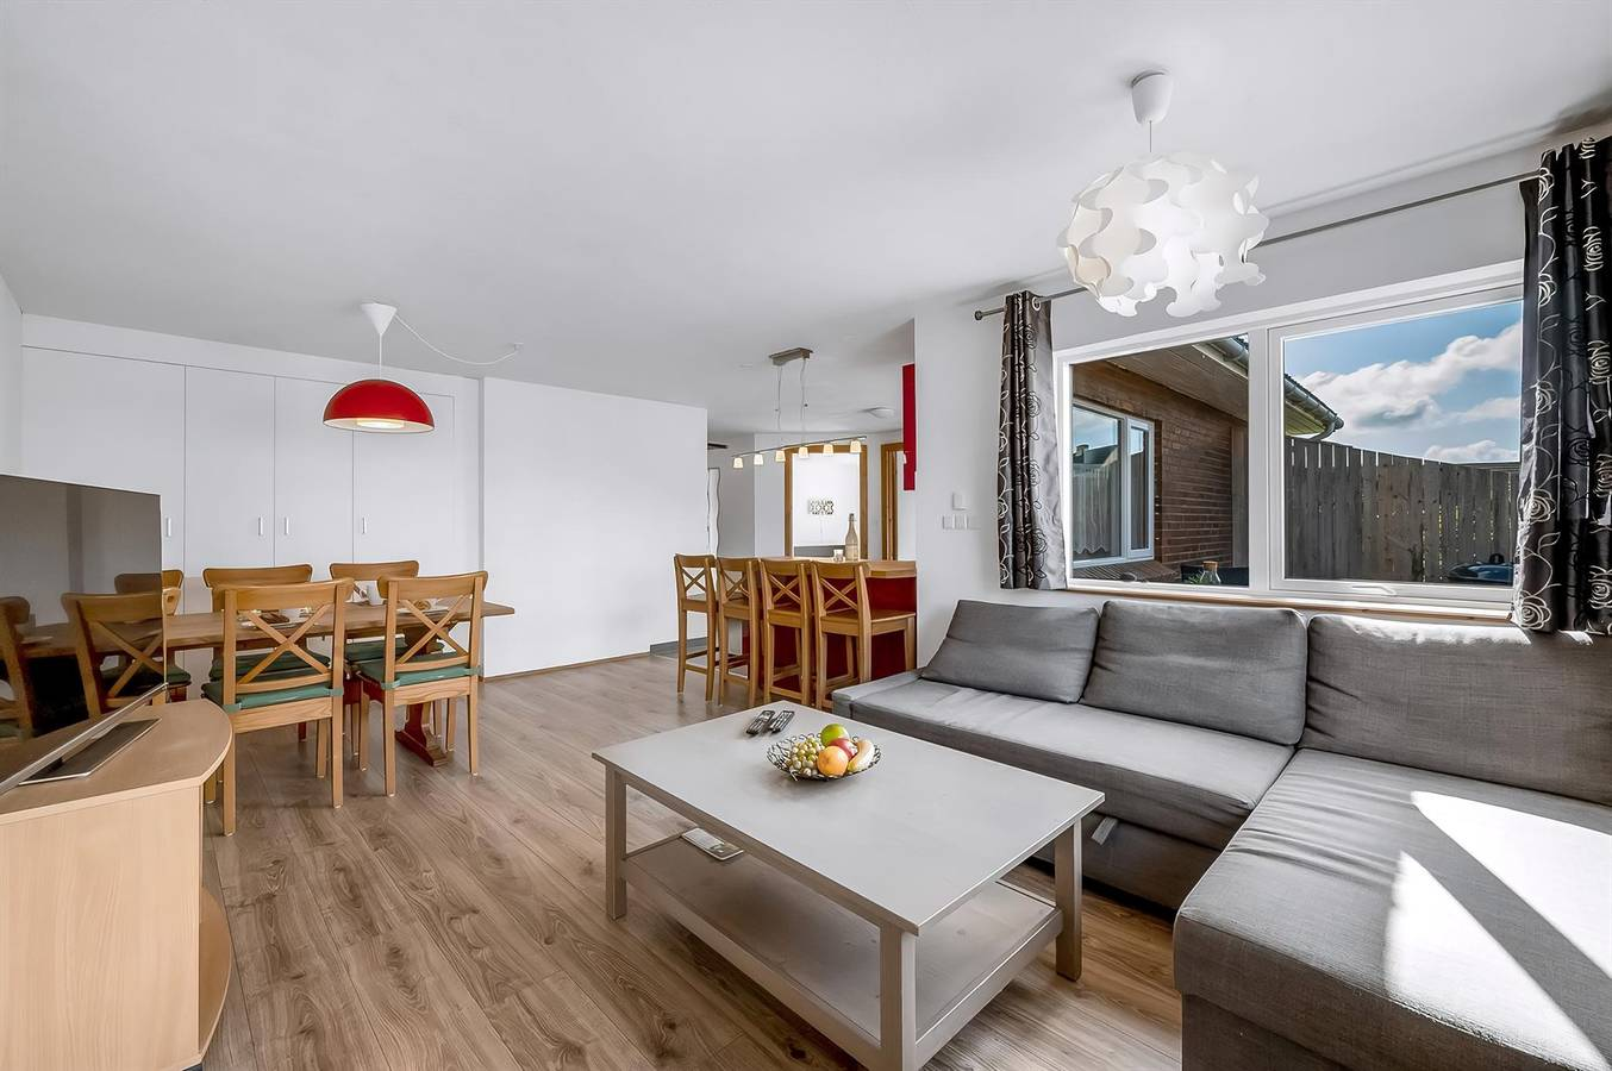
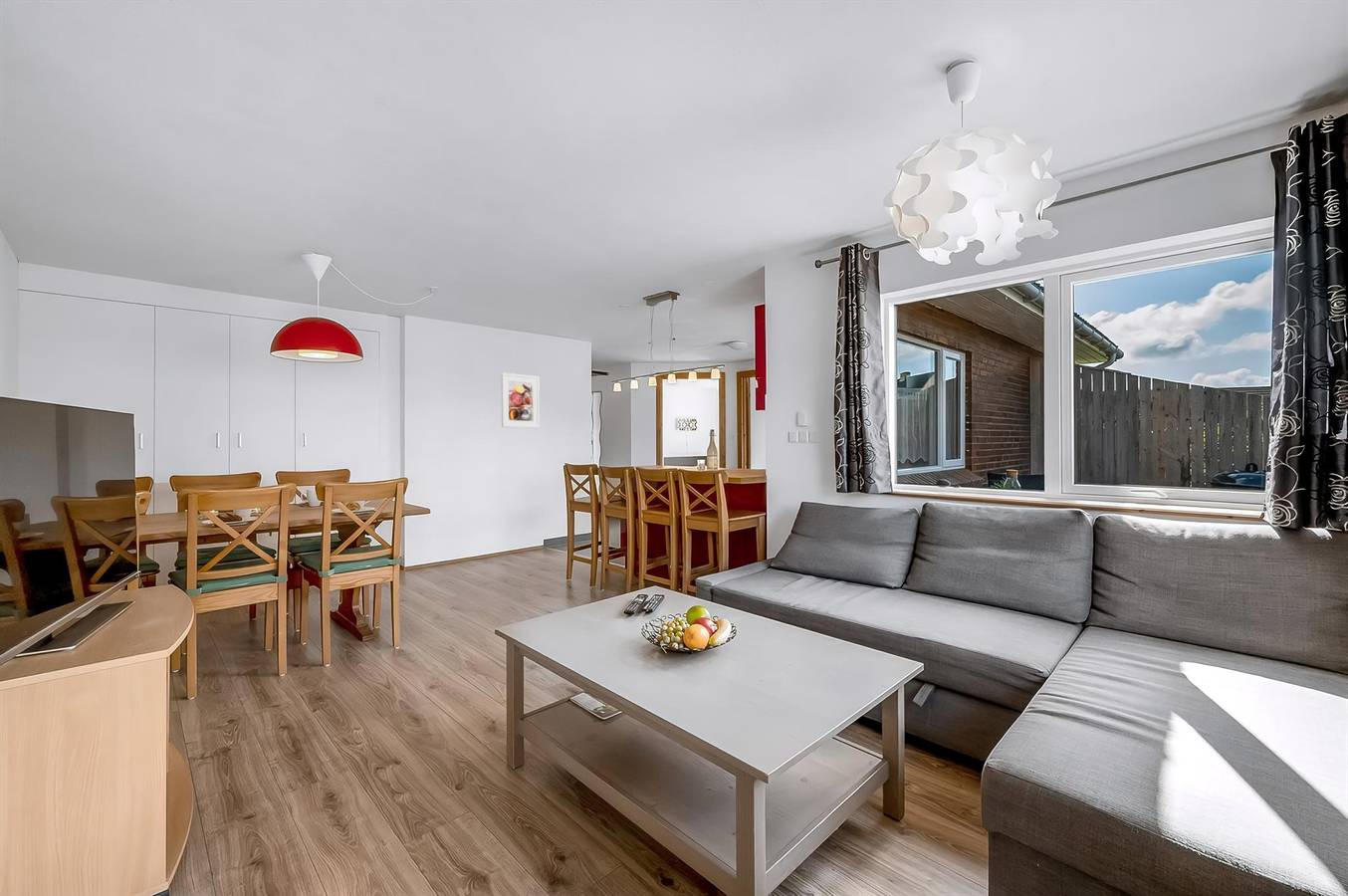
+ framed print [501,372,541,429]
